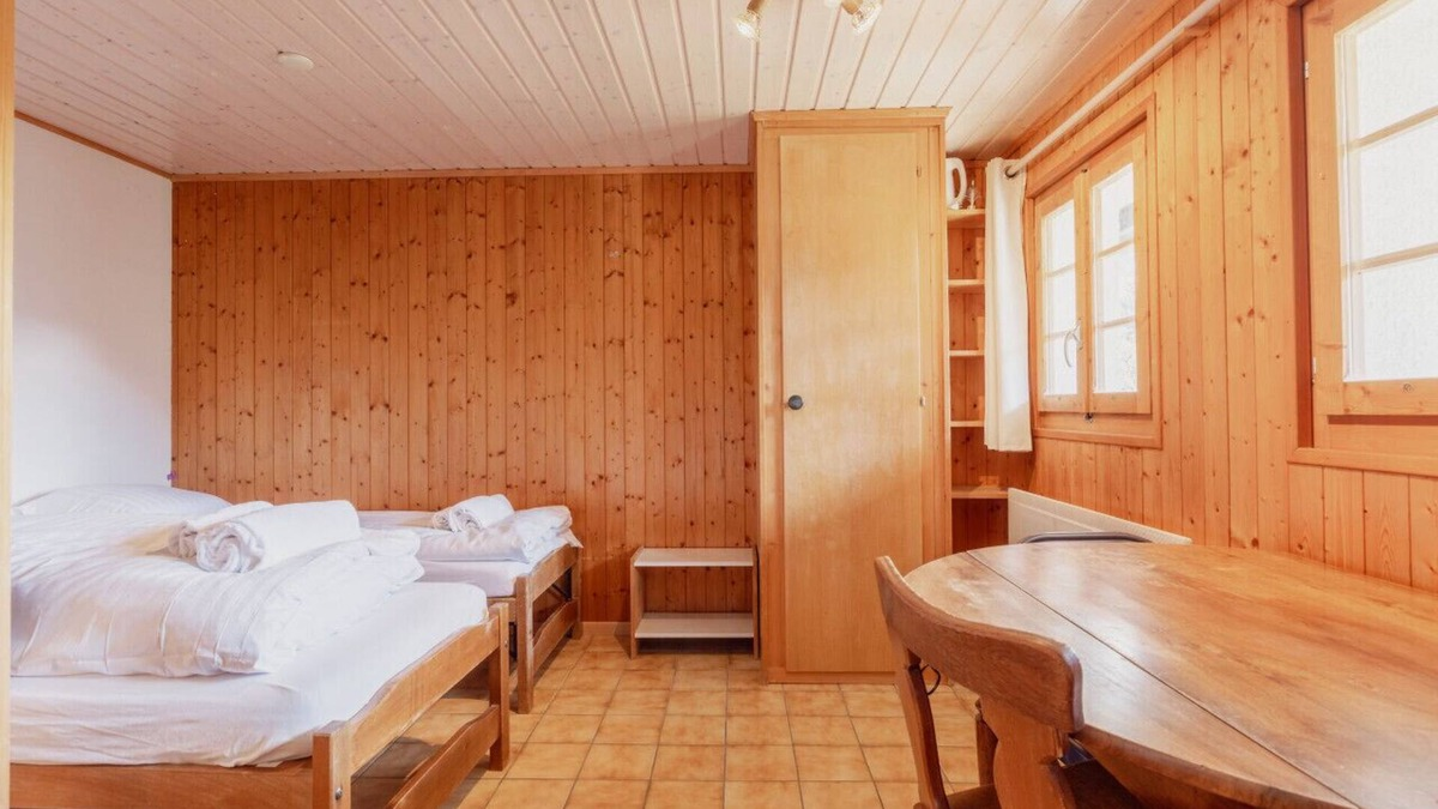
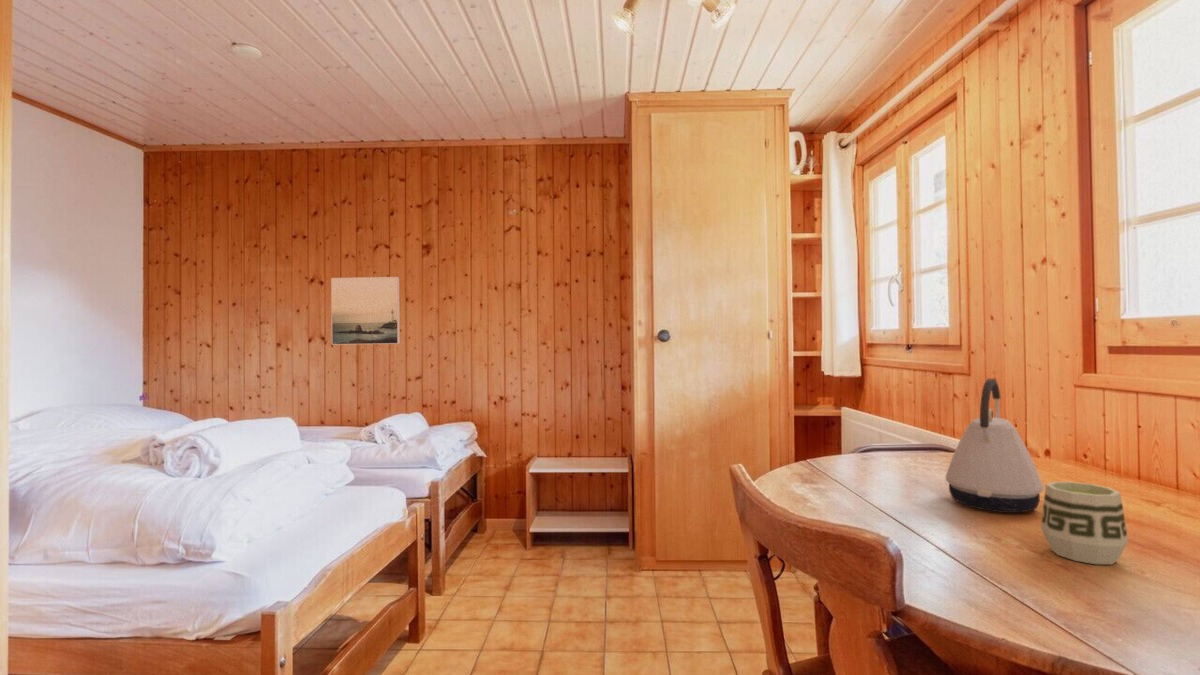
+ cup [1040,481,1129,565]
+ kettle [945,378,1044,514]
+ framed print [330,276,401,346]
